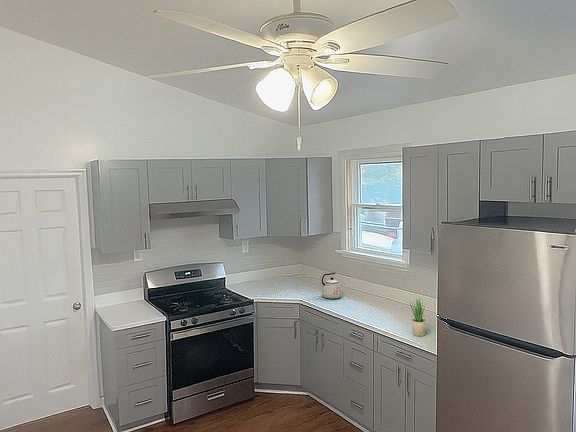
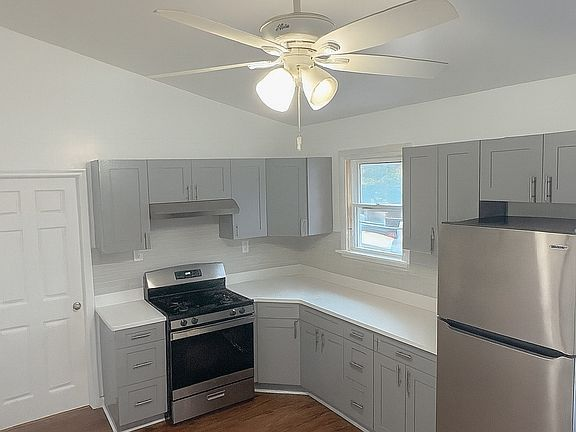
- kettle [321,272,344,300]
- potted plant [408,298,427,337]
